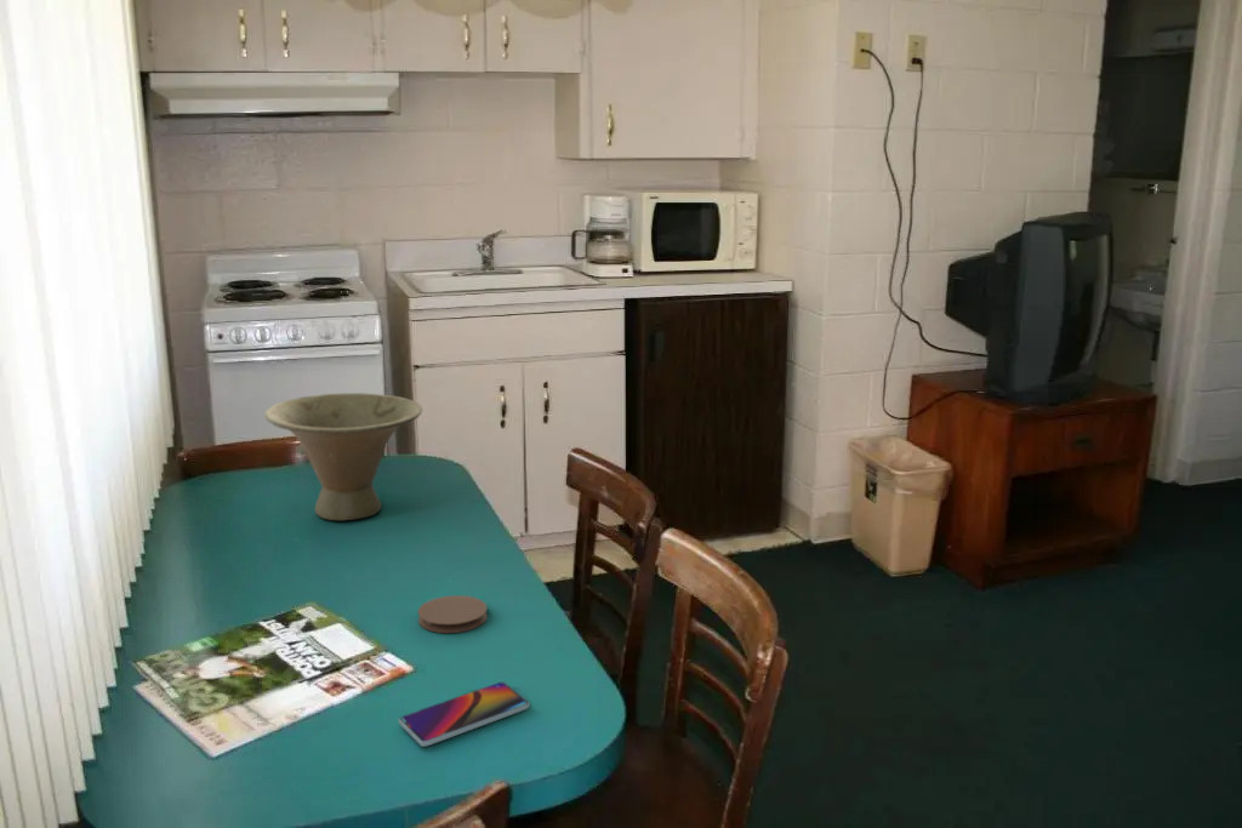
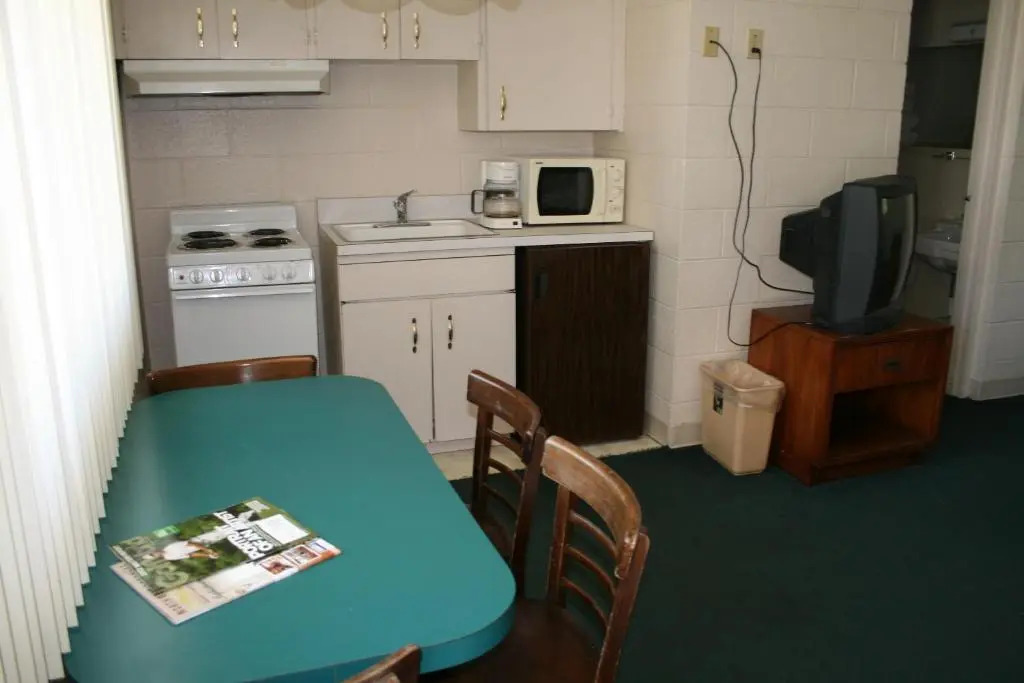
- smartphone [398,681,531,748]
- bowl [263,392,423,521]
- coaster [417,594,489,634]
